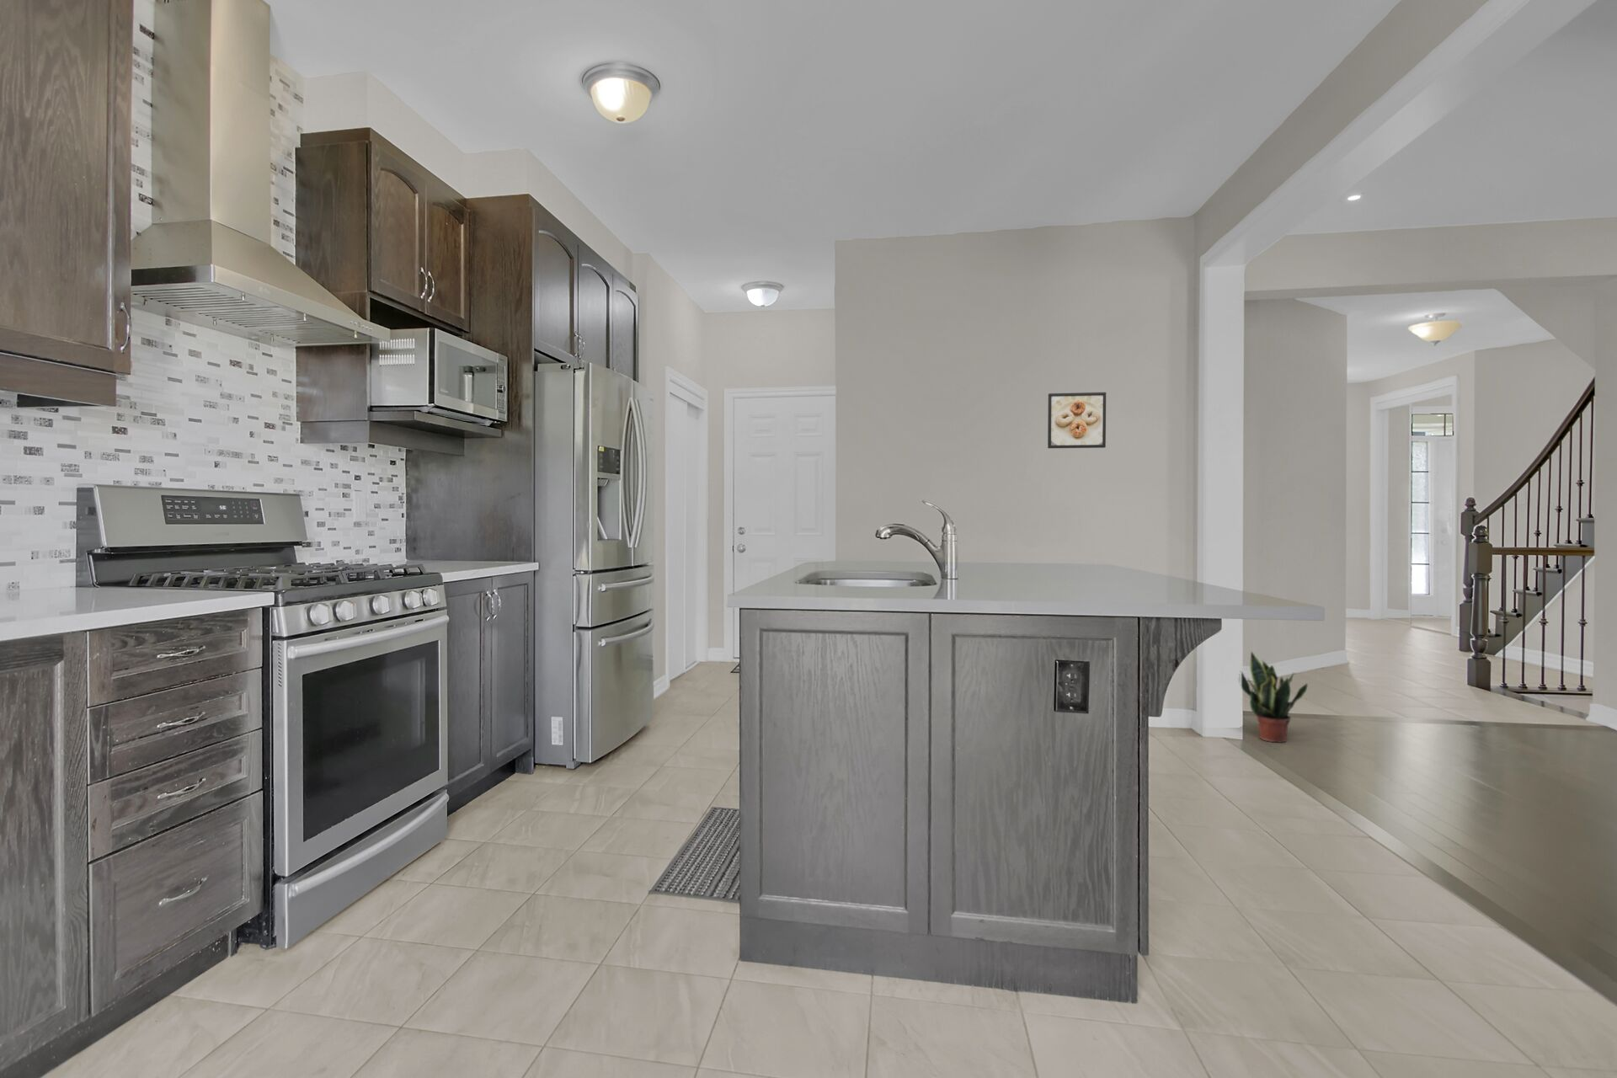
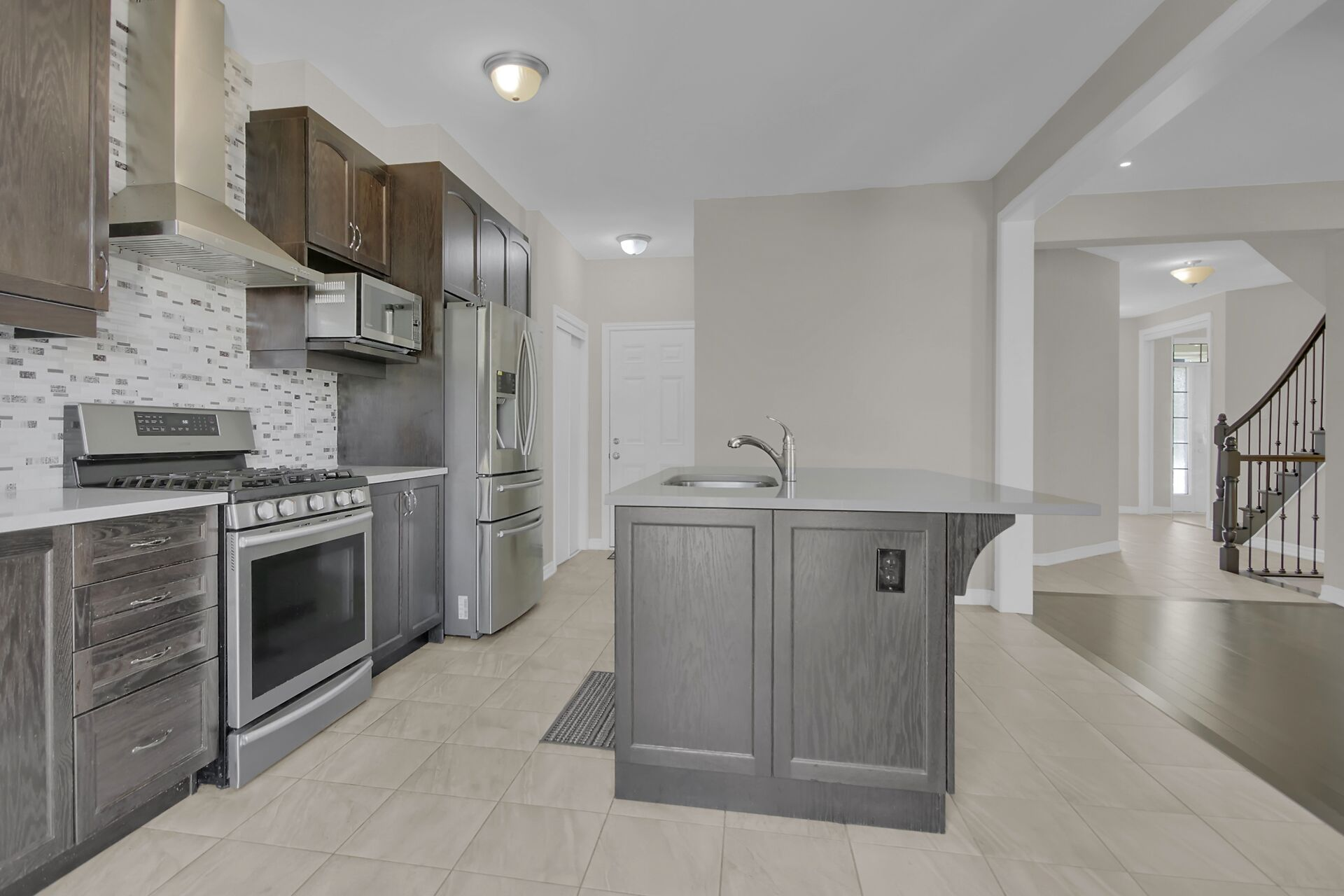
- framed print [1047,391,1107,449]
- potted plant [1238,650,1309,744]
